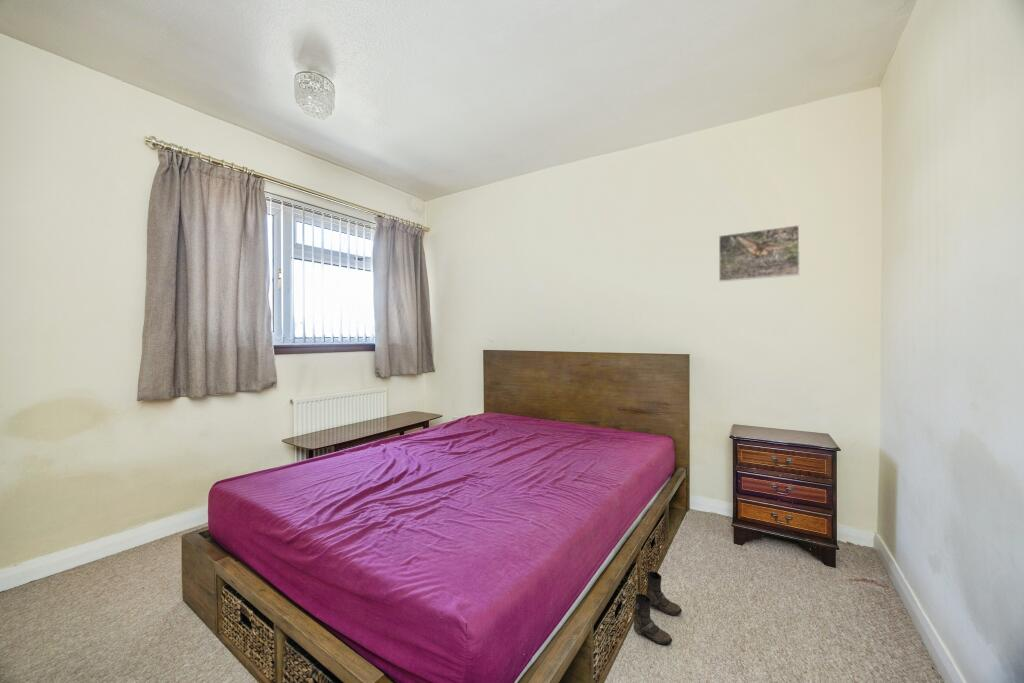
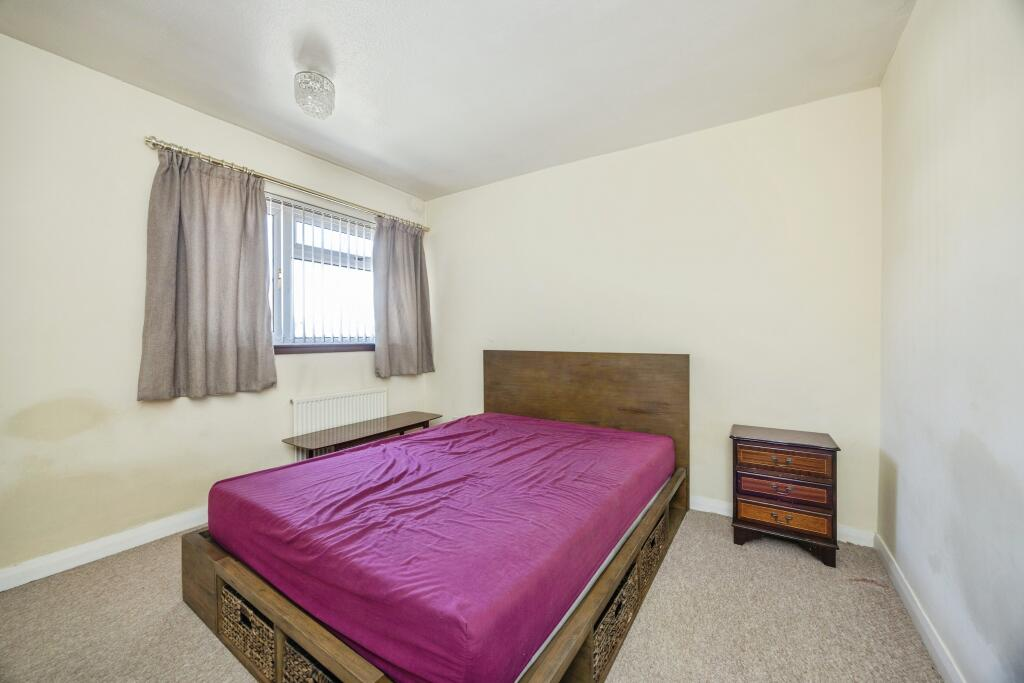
- boots [633,571,683,646]
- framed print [718,224,801,283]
